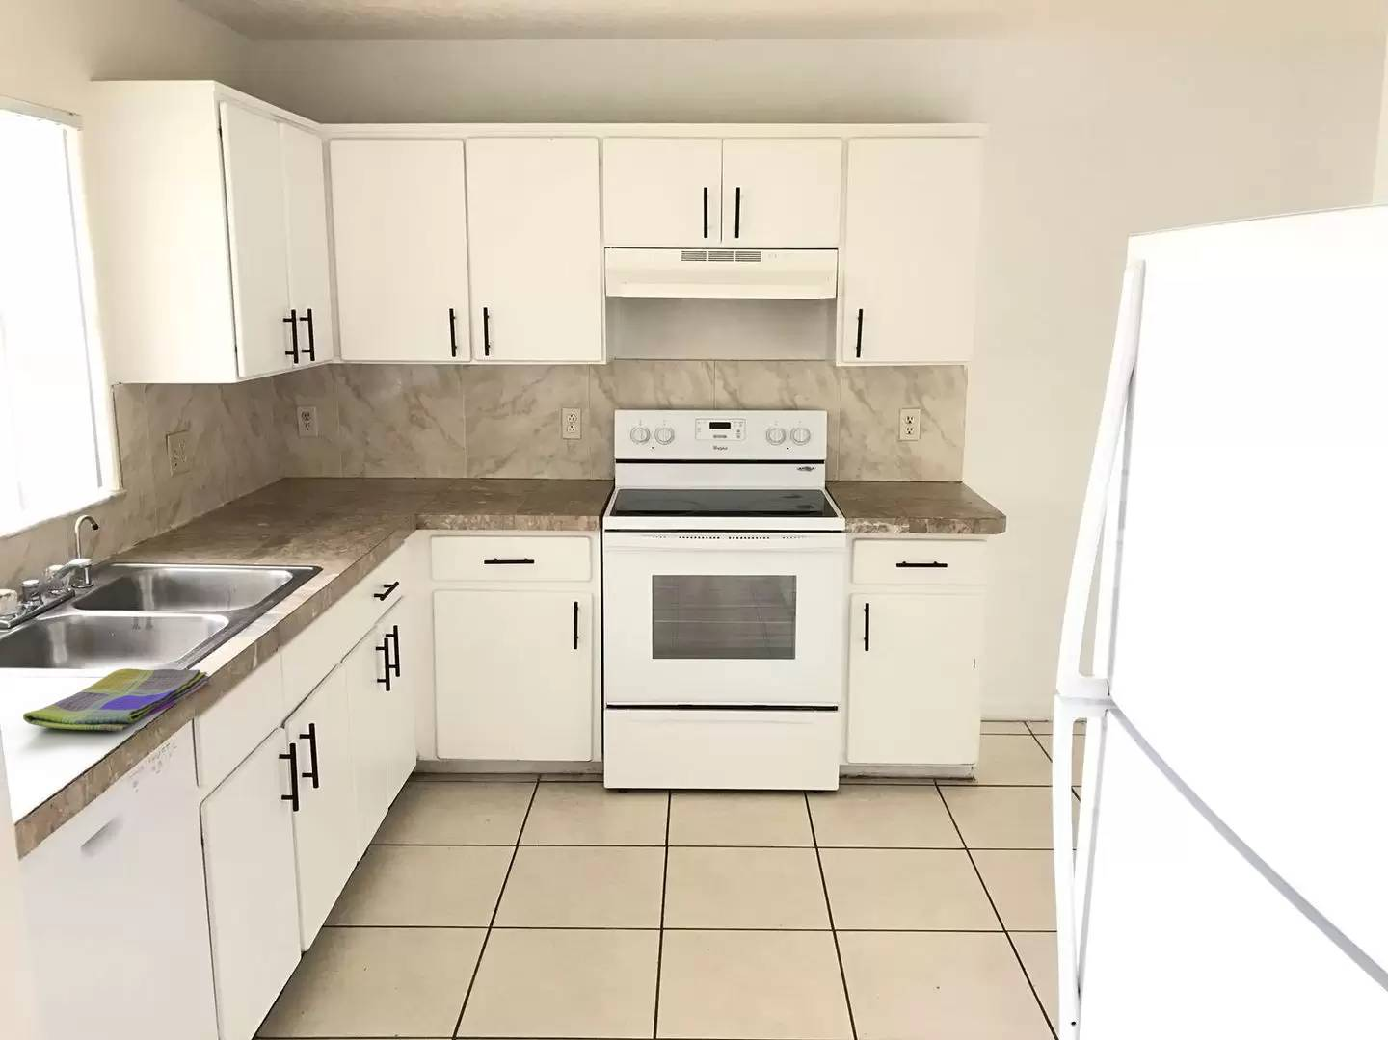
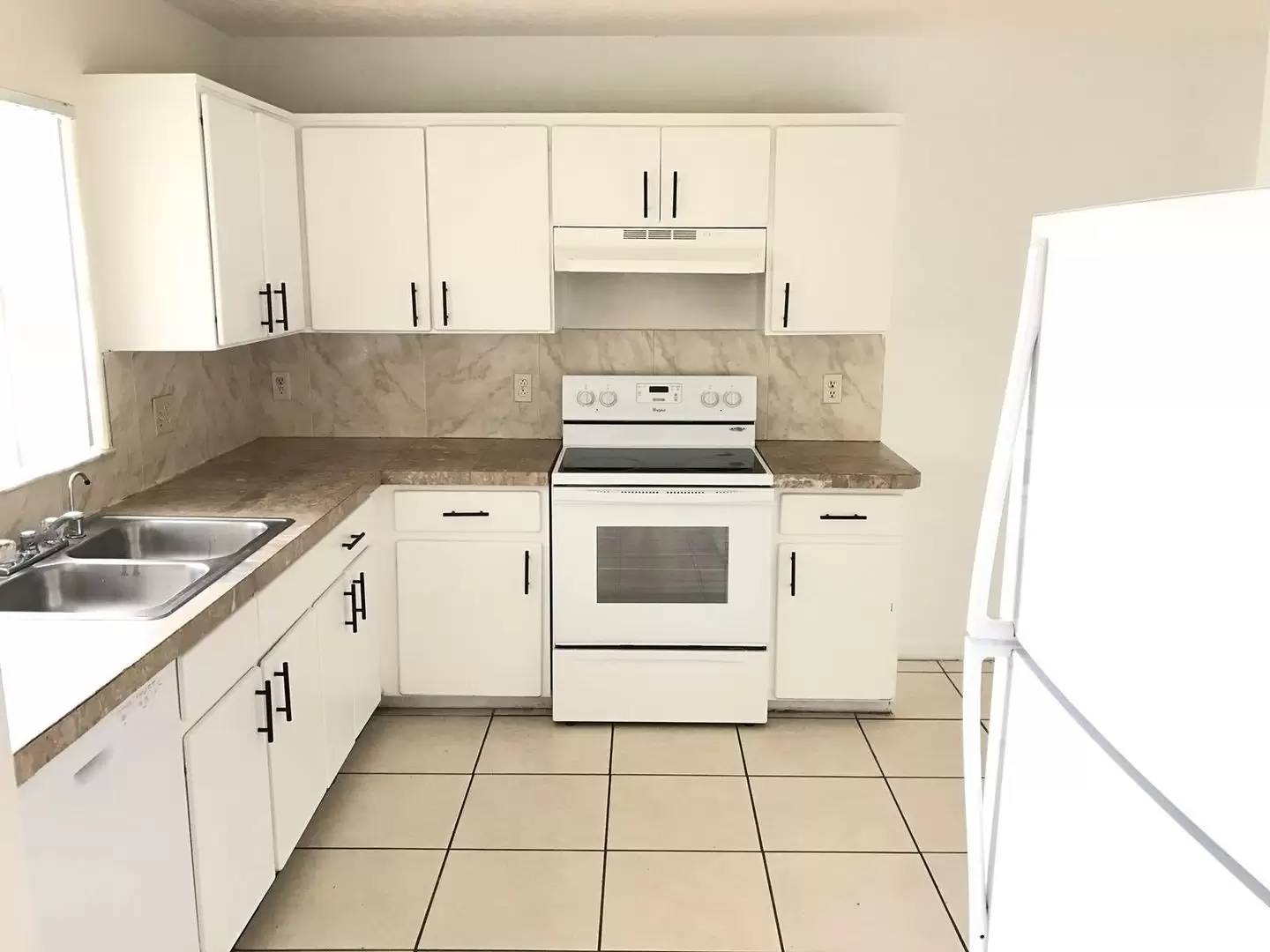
- dish towel [22,667,210,732]
